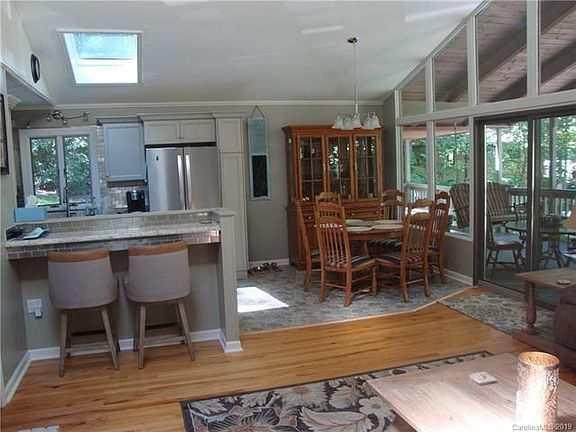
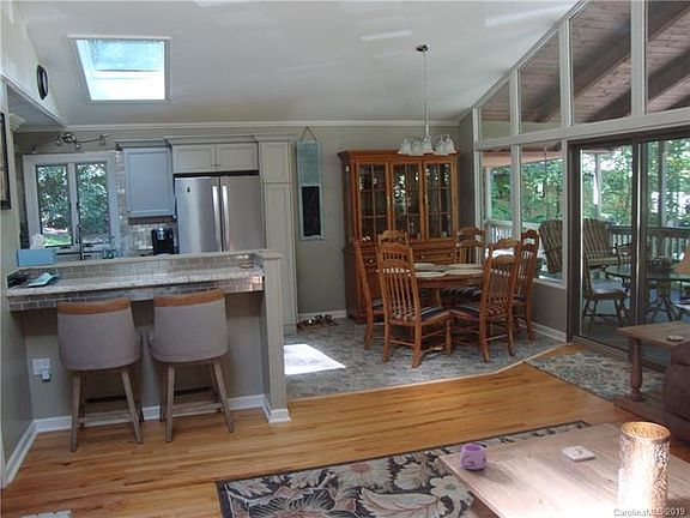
+ mug [459,442,488,471]
